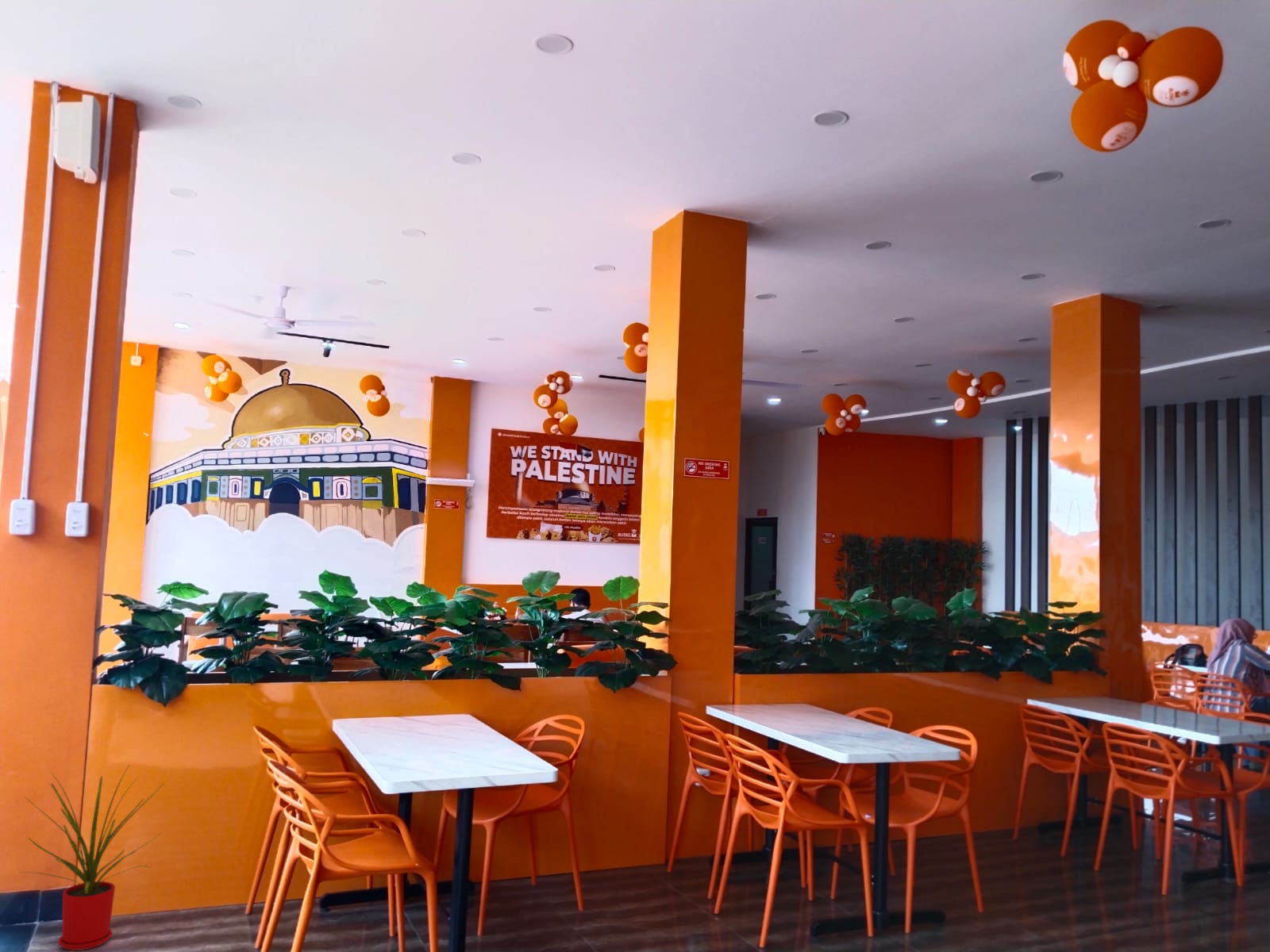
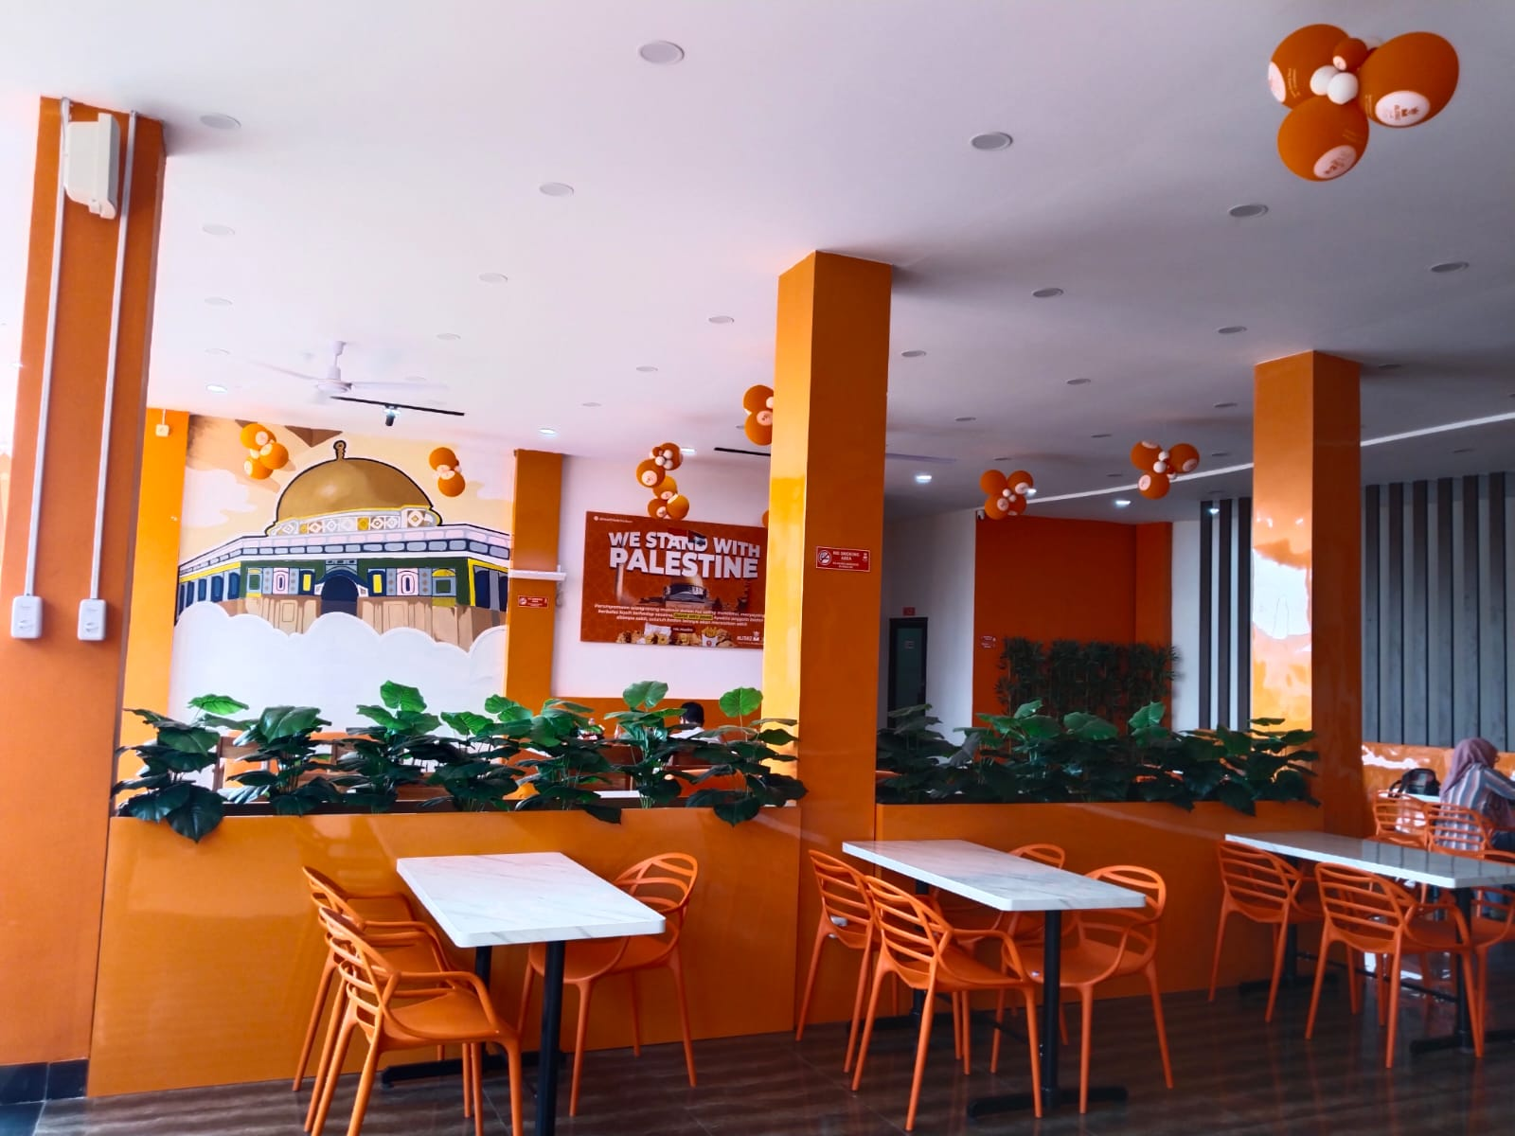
- house plant [20,763,166,951]
